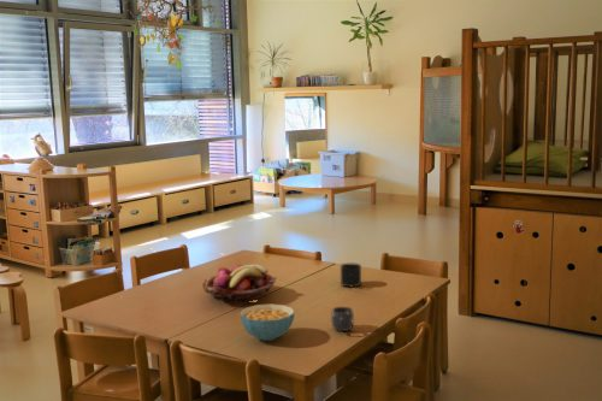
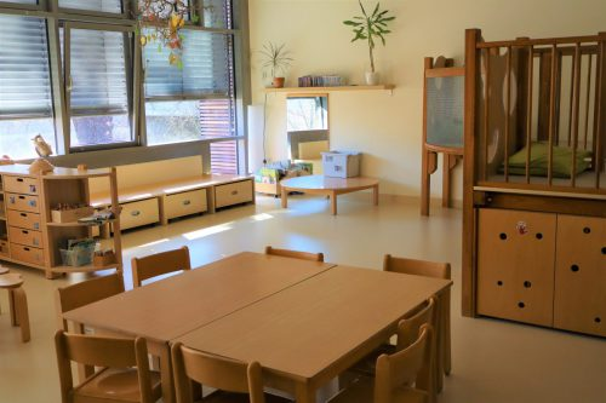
- cereal bowl [238,303,296,342]
- mug [340,263,362,288]
- mug [330,306,355,332]
- fruit basket [201,264,277,303]
